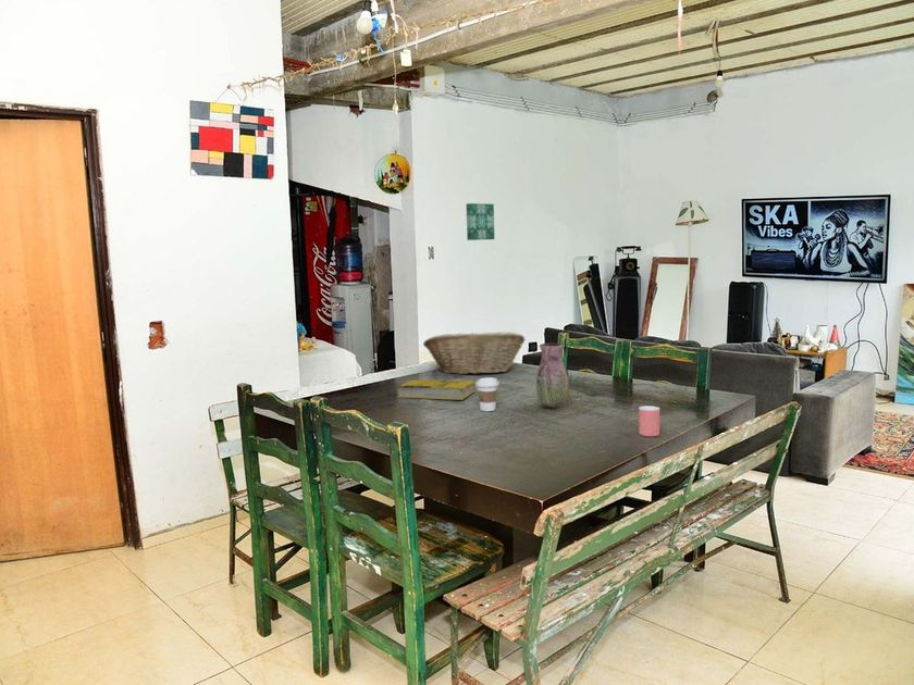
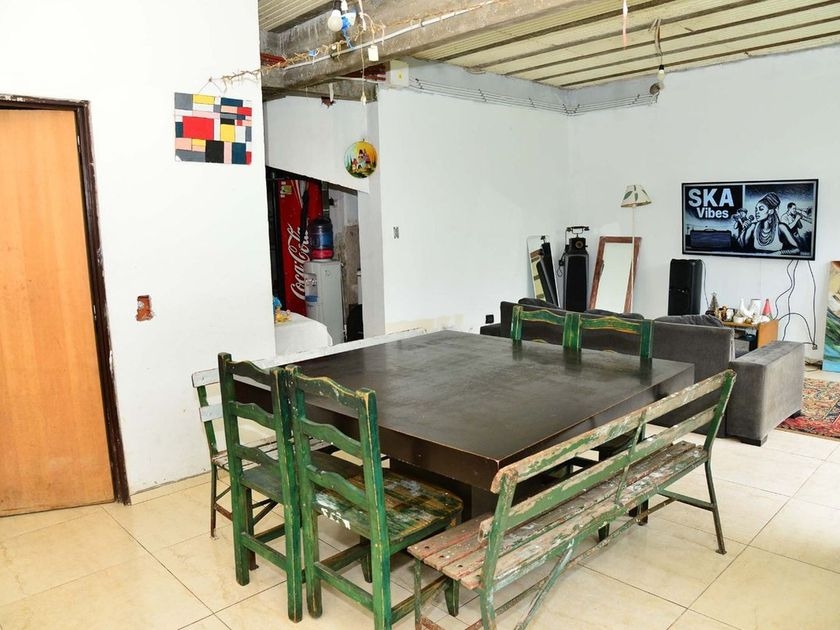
- coffee cup [474,376,499,412]
- fruit basket [422,331,526,375]
- vase [535,342,570,409]
- cup [638,404,660,437]
- book [395,378,477,401]
- wall art [466,202,495,241]
